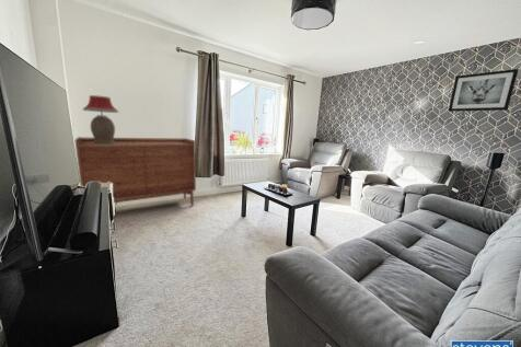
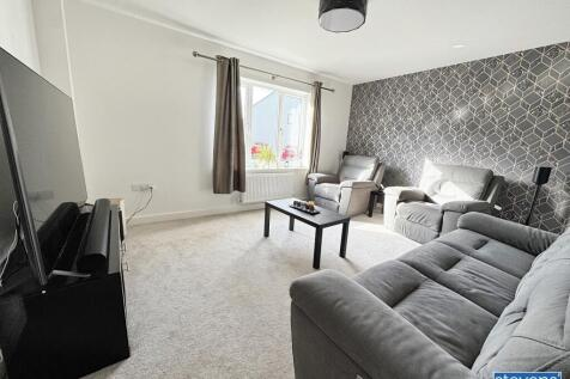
- wall art [448,68,520,113]
- table lamp [82,94,119,144]
- sideboard [74,136,197,207]
